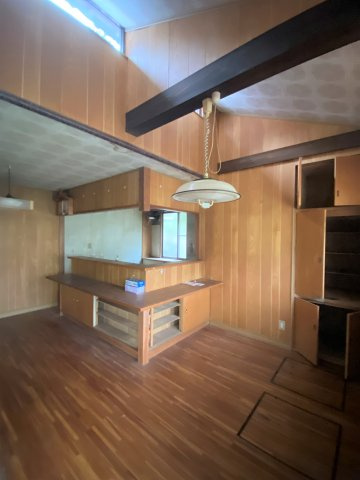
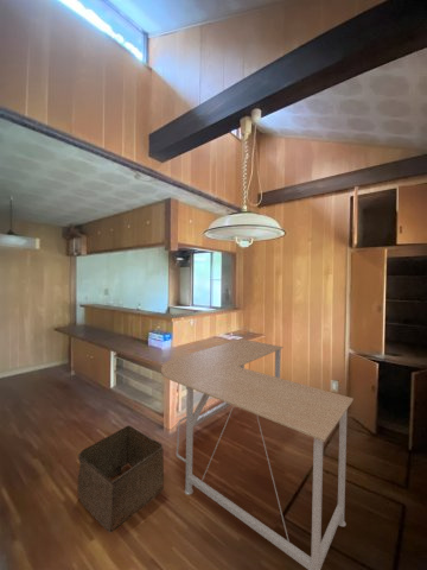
+ desk [160,337,355,570]
+ storage bin [76,424,165,534]
